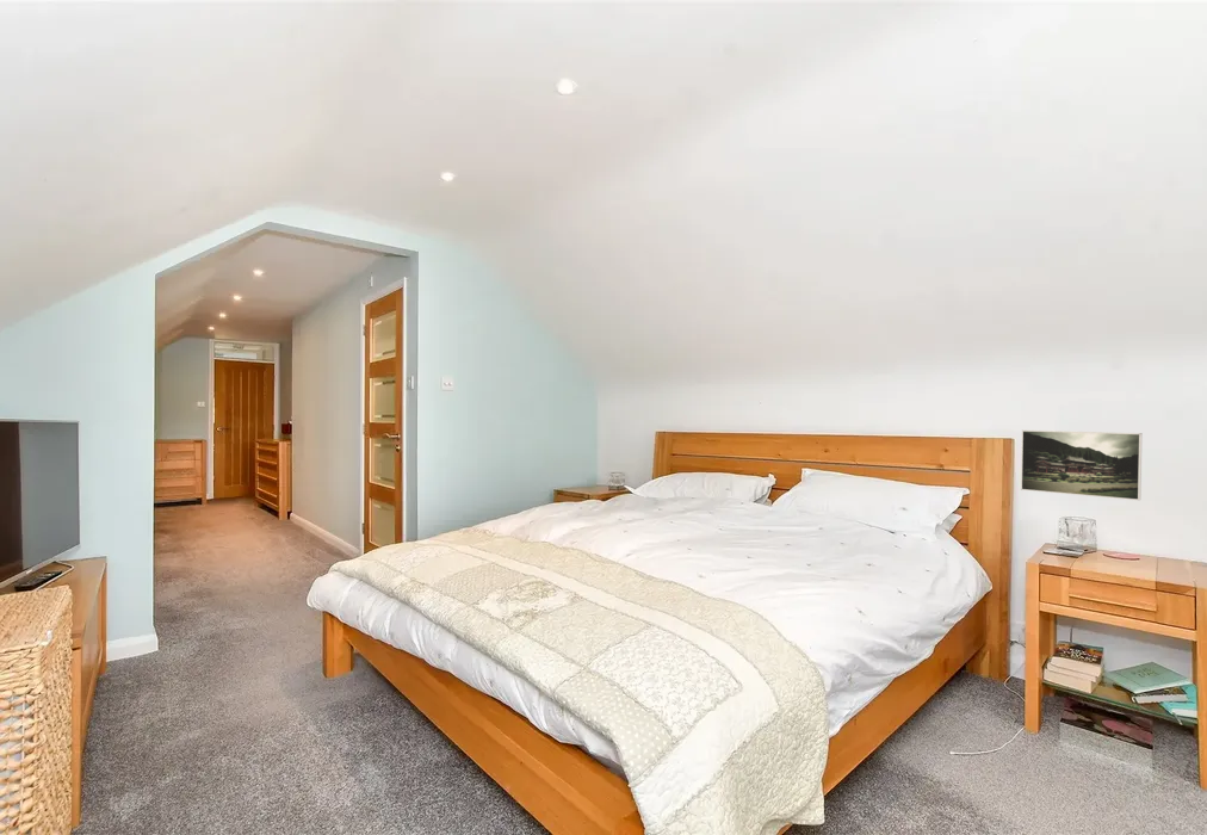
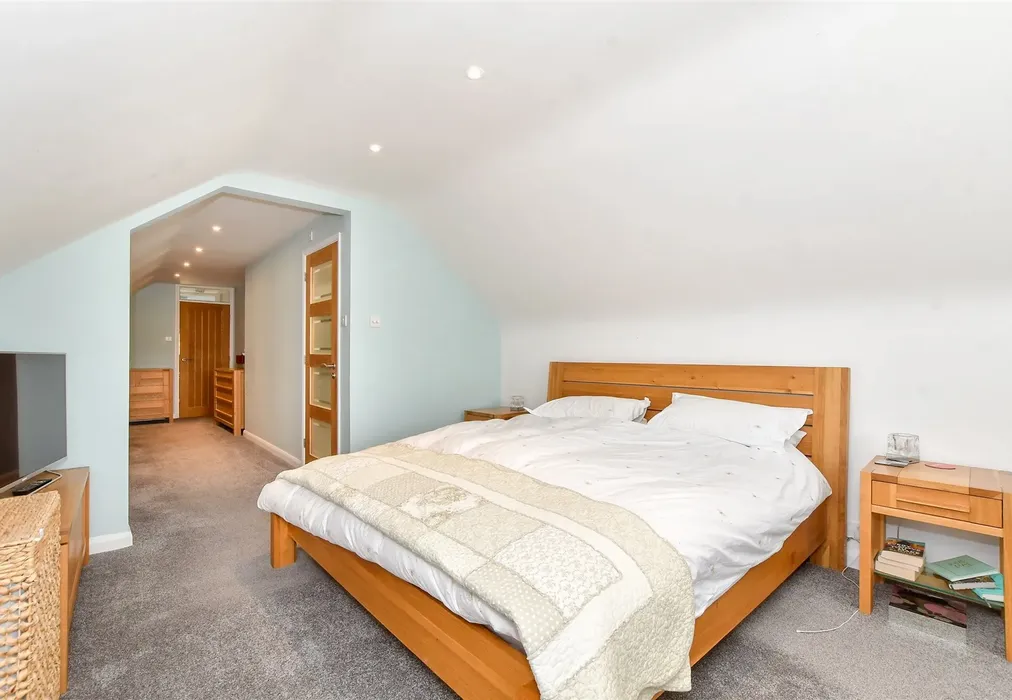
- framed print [1020,429,1144,501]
